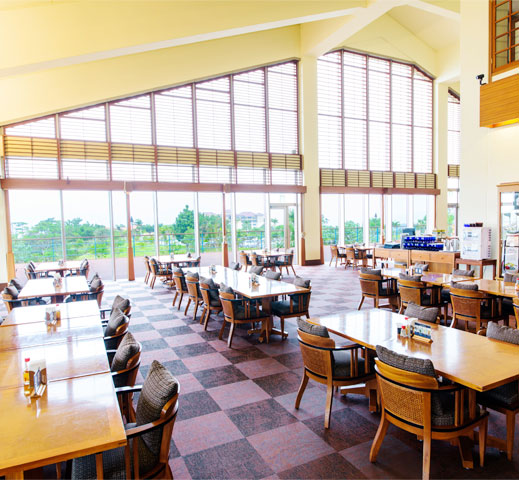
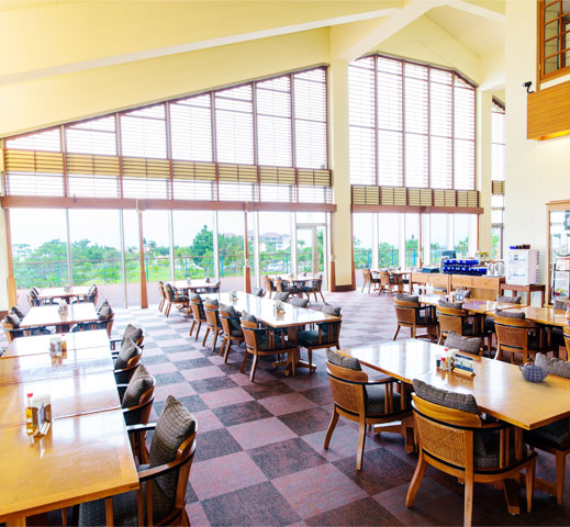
+ teapot [517,362,551,383]
